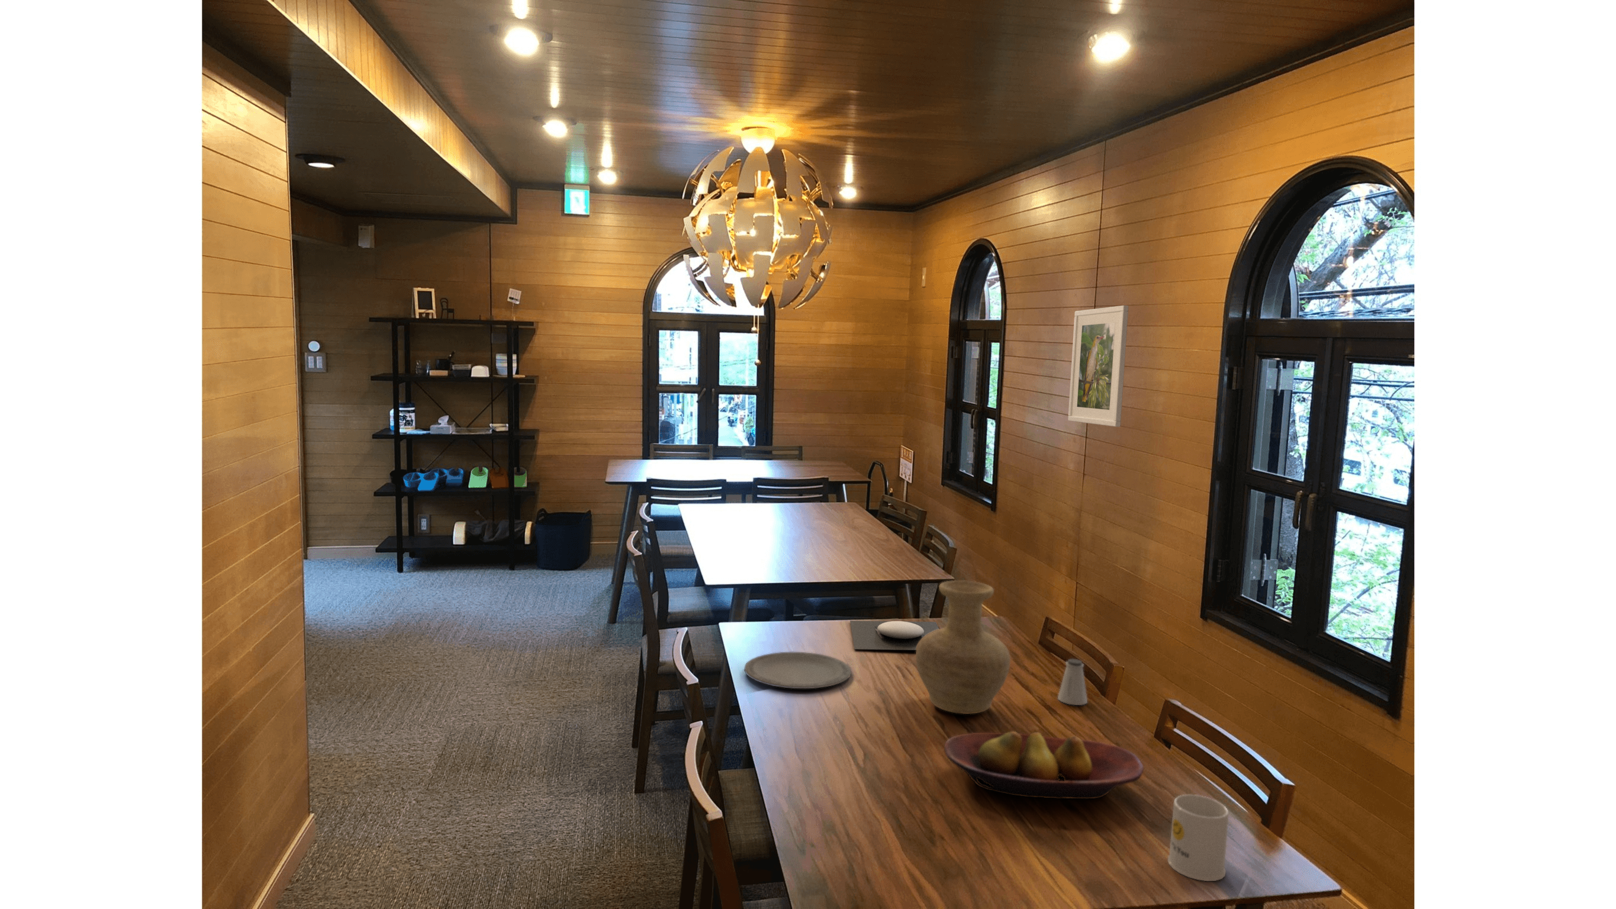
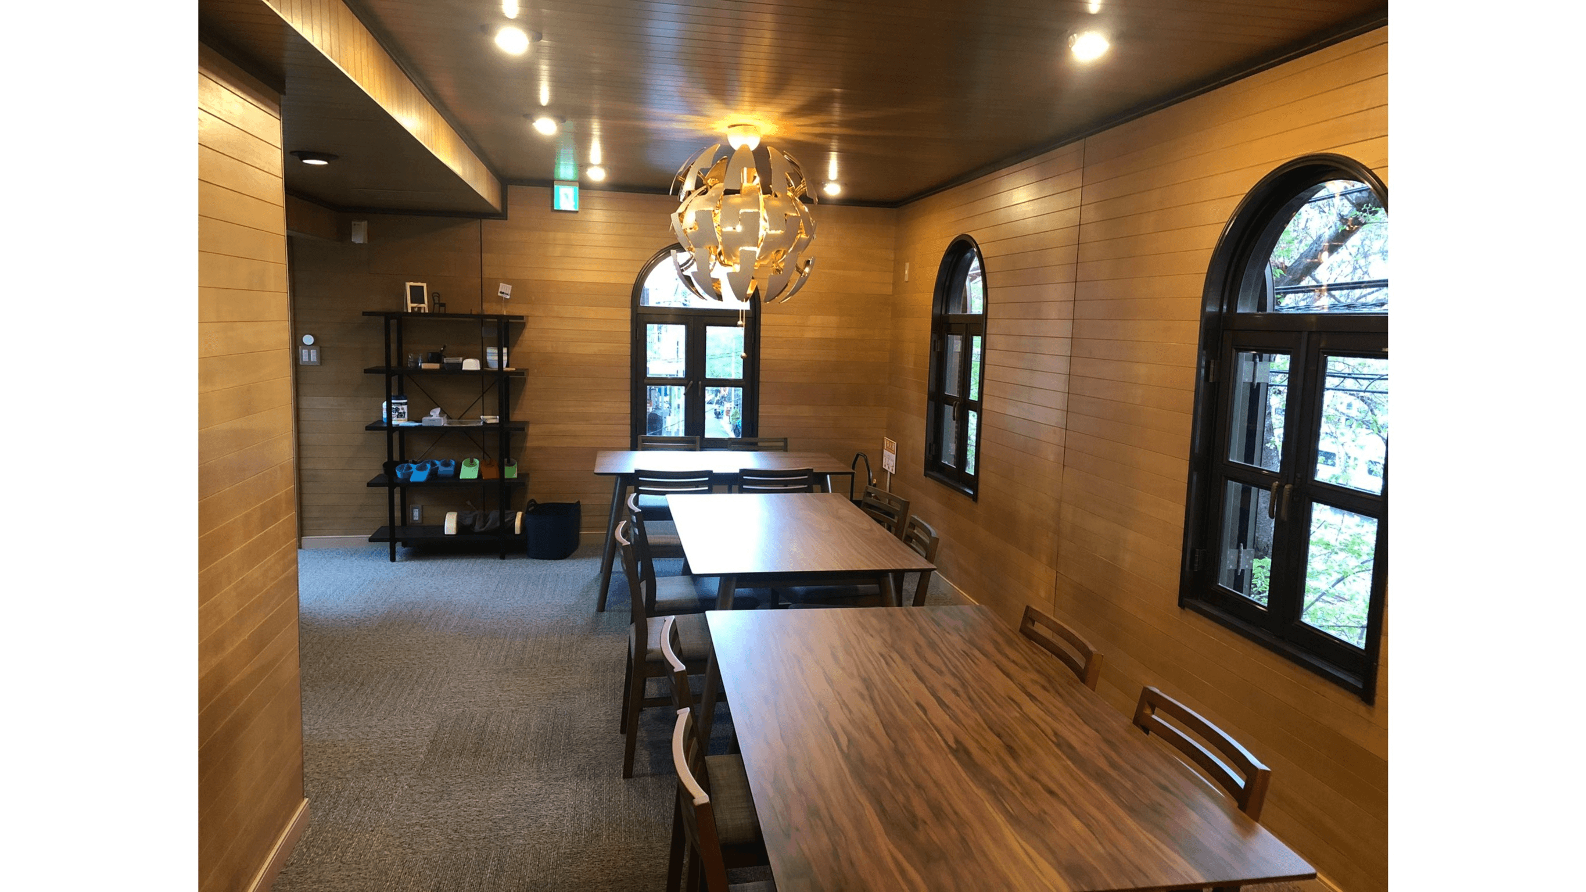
- mug [1166,794,1230,881]
- plate [849,620,939,650]
- plate [744,652,851,689]
- saltshaker [1058,658,1088,706]
- fruit bowl [943,730,1144,799]
- vase [916,579,1011,715]
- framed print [1068,305,1129,427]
